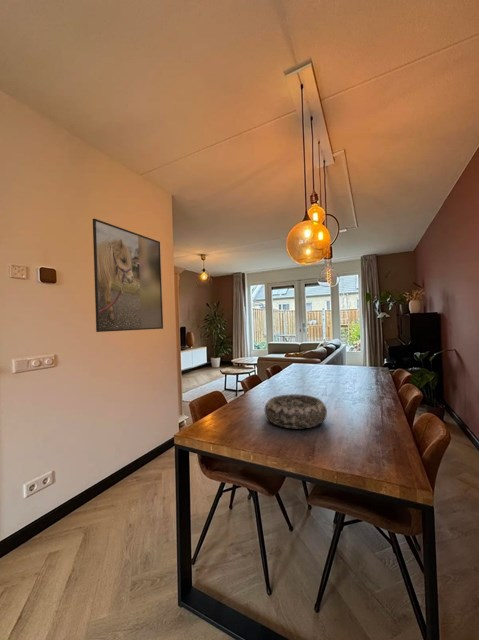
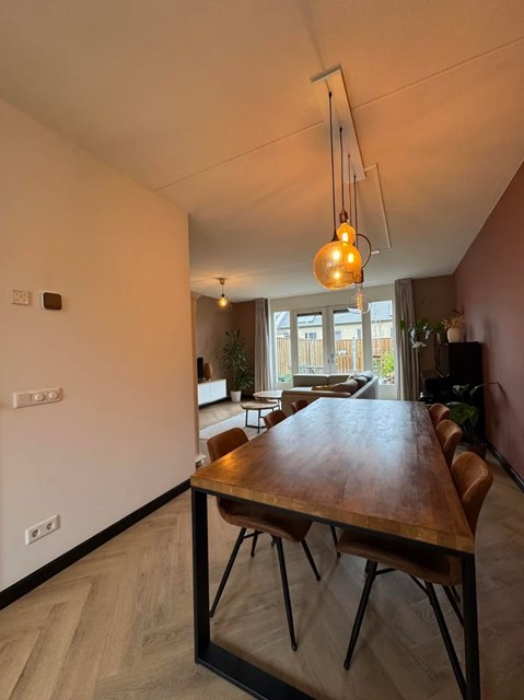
- decorative bowl [264,393,328,430]
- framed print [92,218,164,333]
